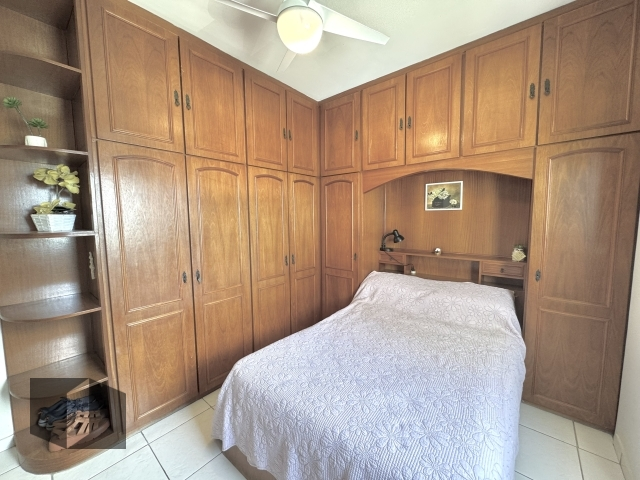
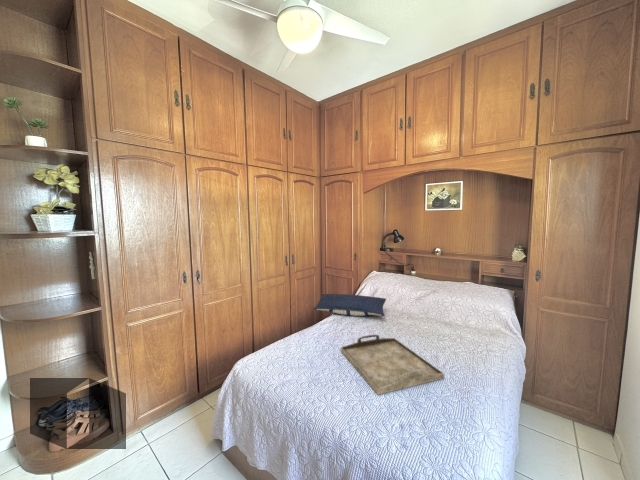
+ serving tray [340,333,445,396]
+ pillow [313,293,387,317]
